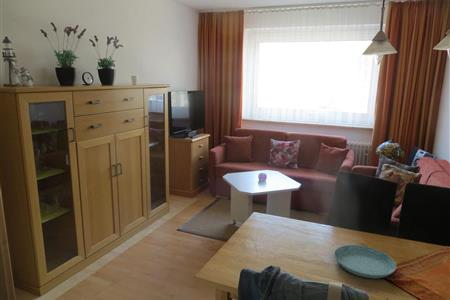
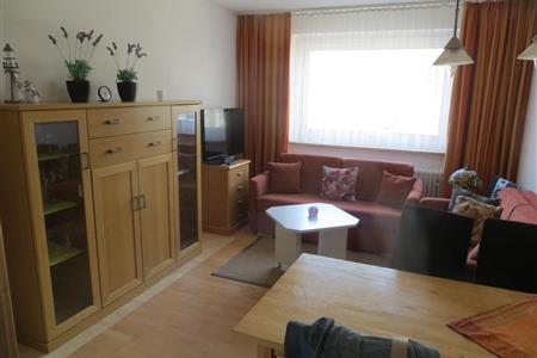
- saucer [333,244,397,279]
